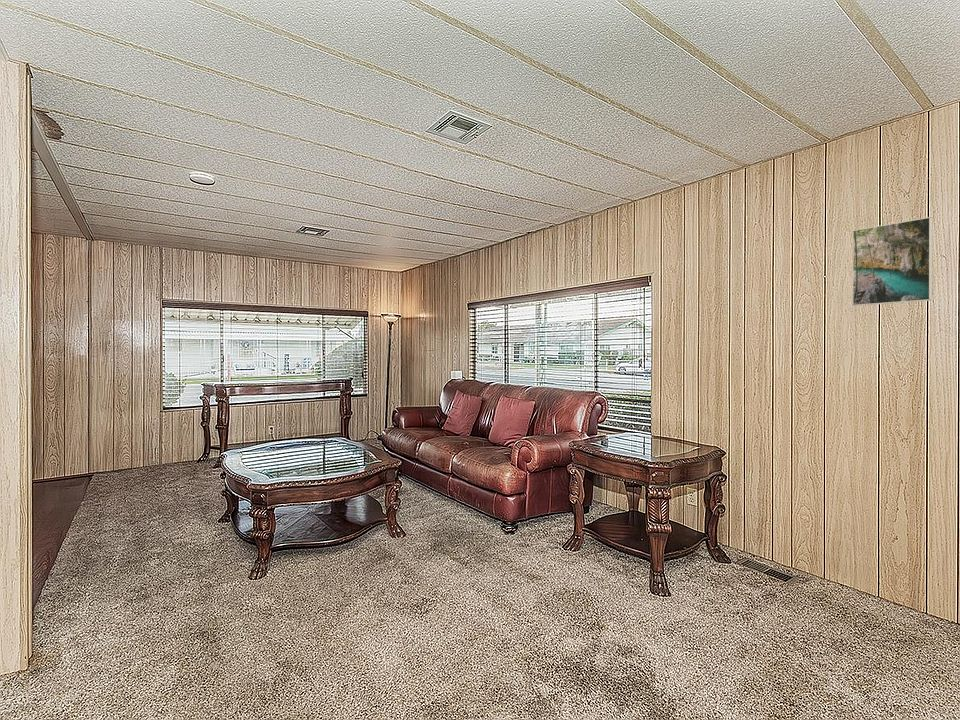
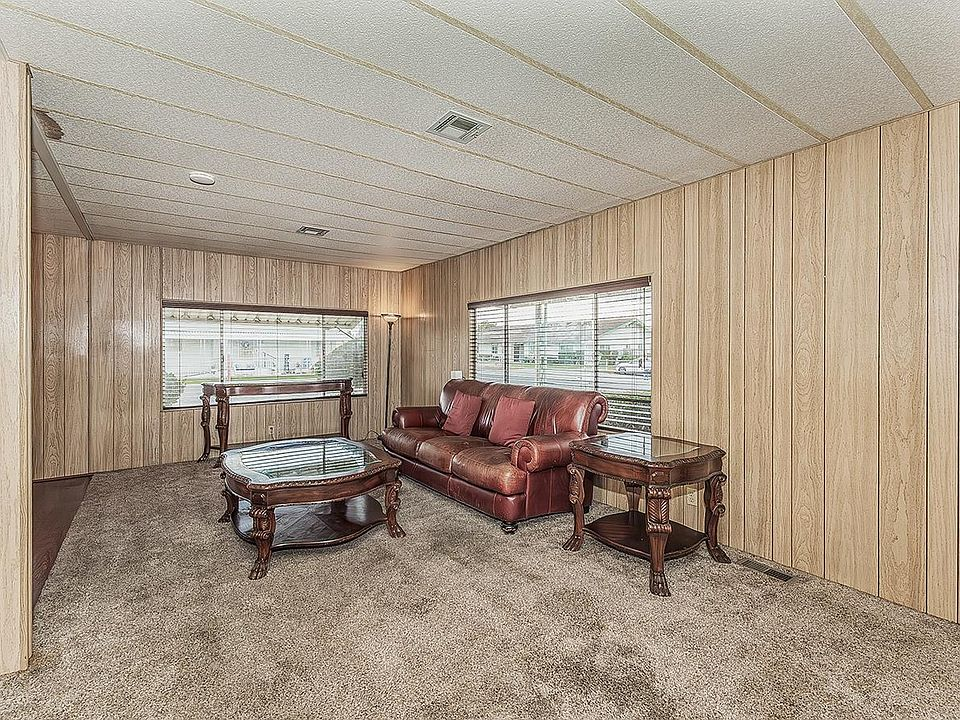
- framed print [851,216,933,307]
